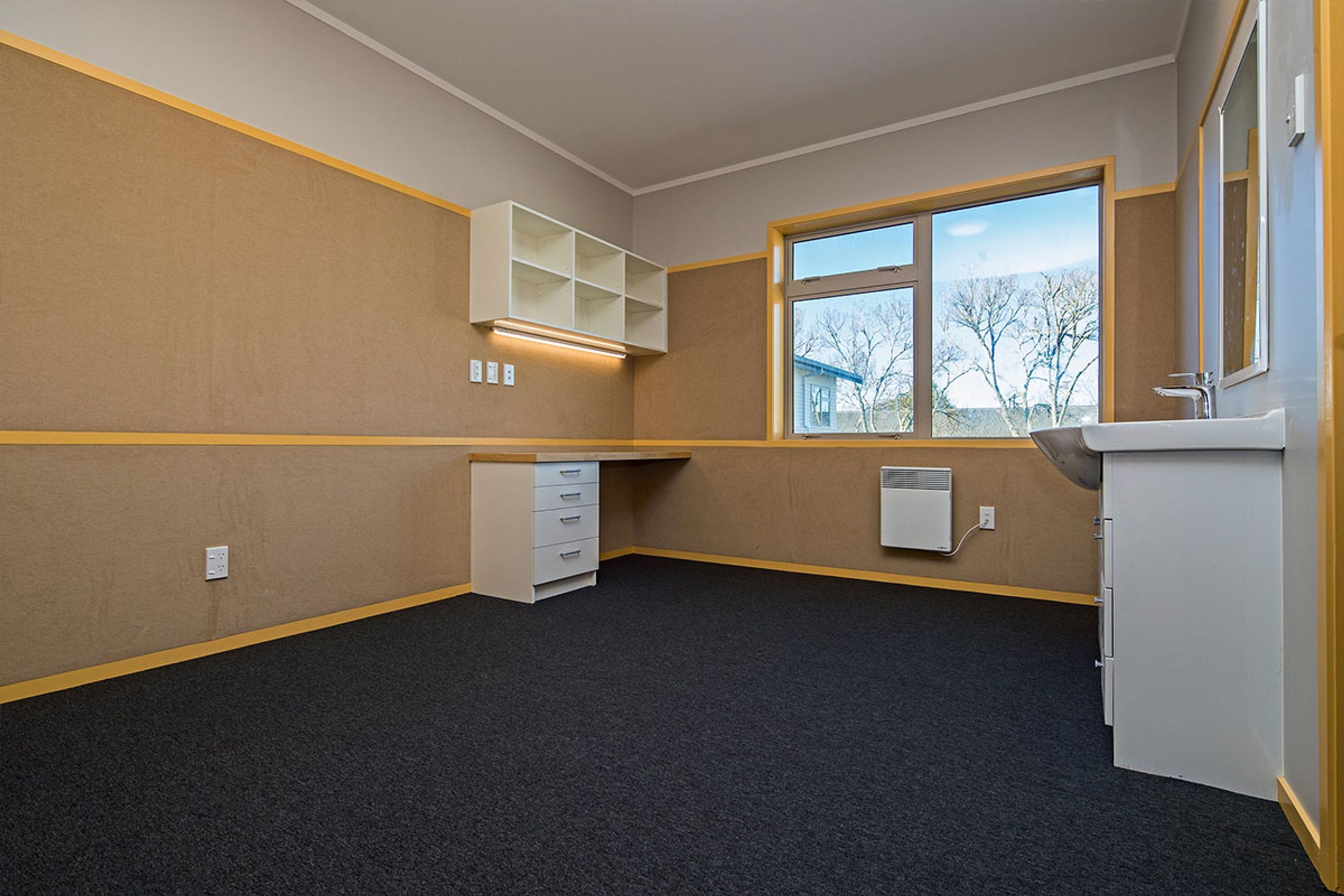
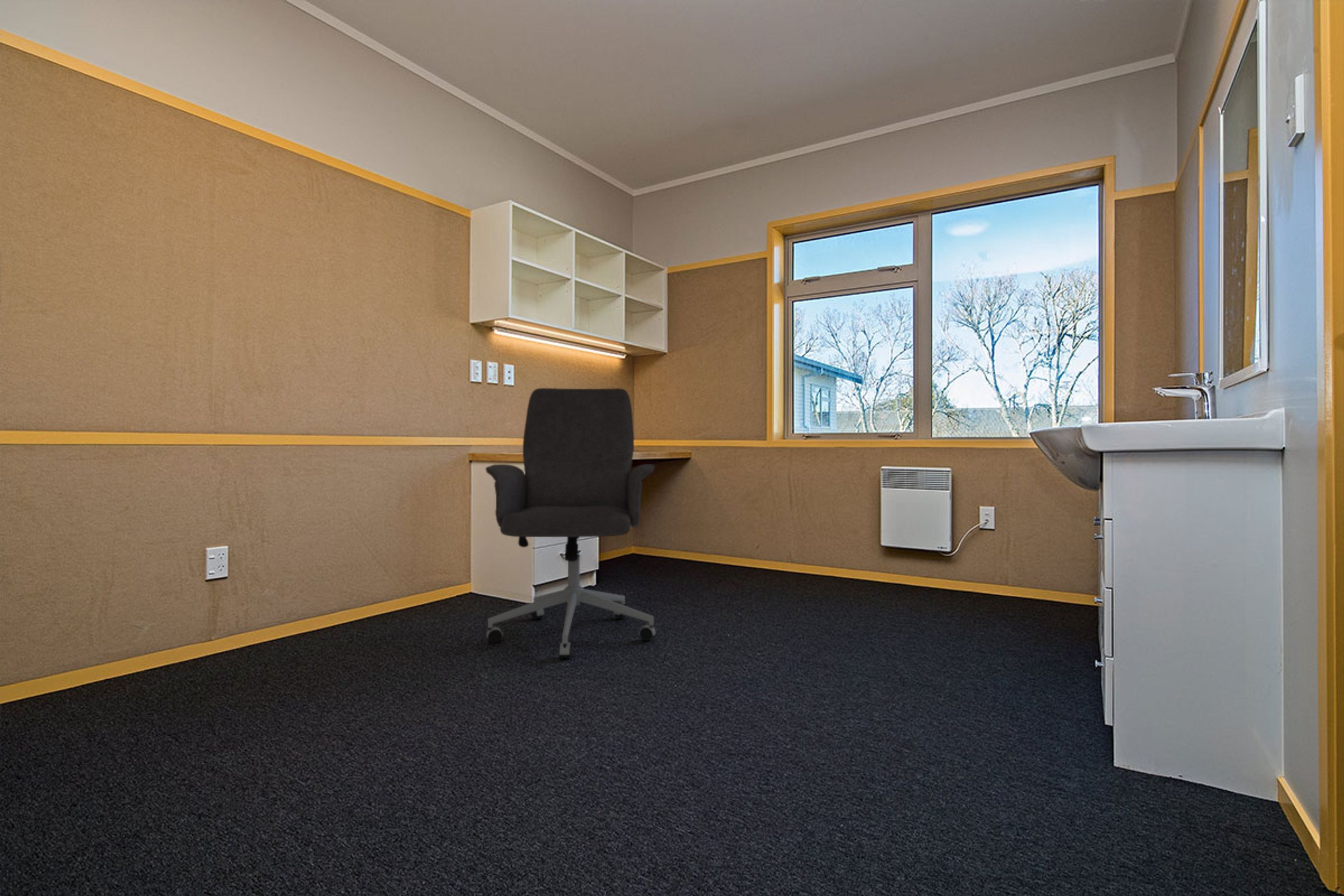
+ office chair [485,388,656,659]
